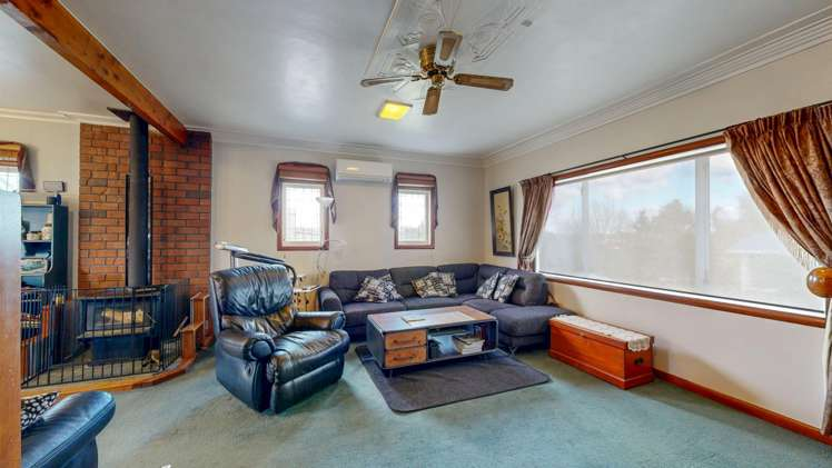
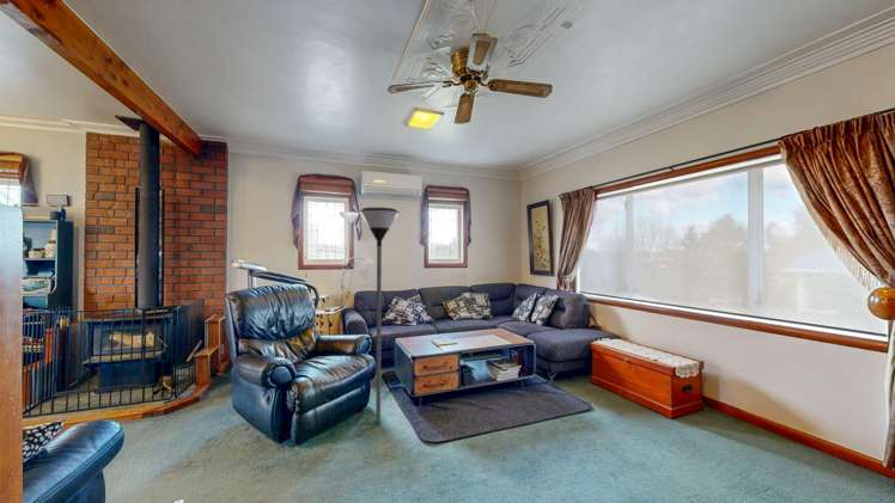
+ floor lamp [359,207,400,424]
